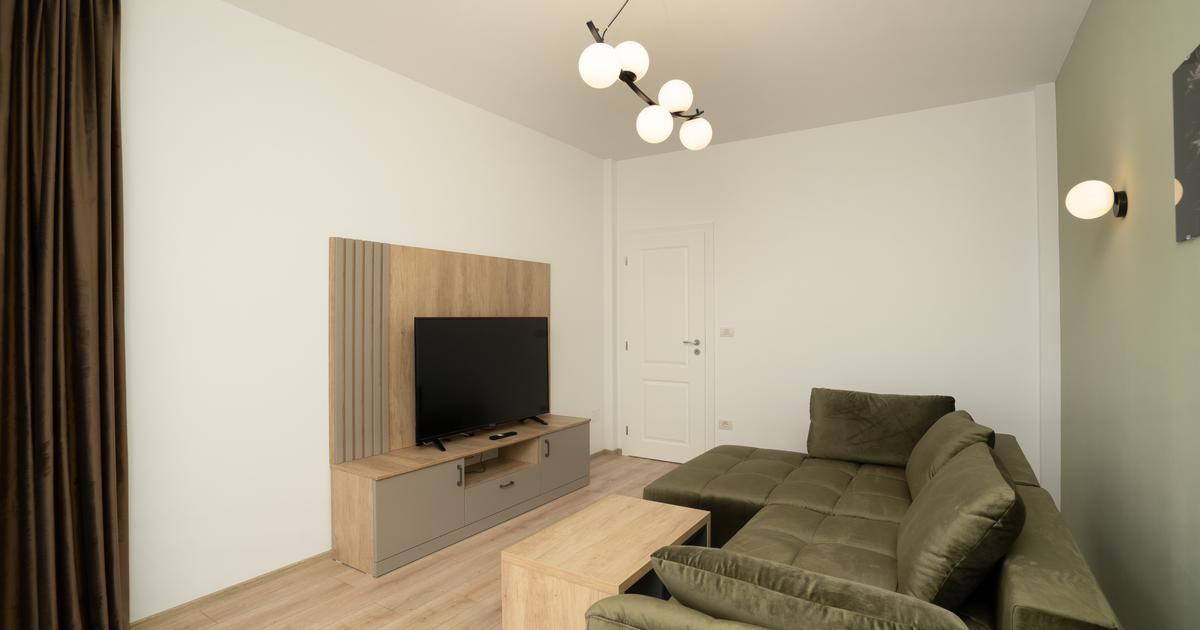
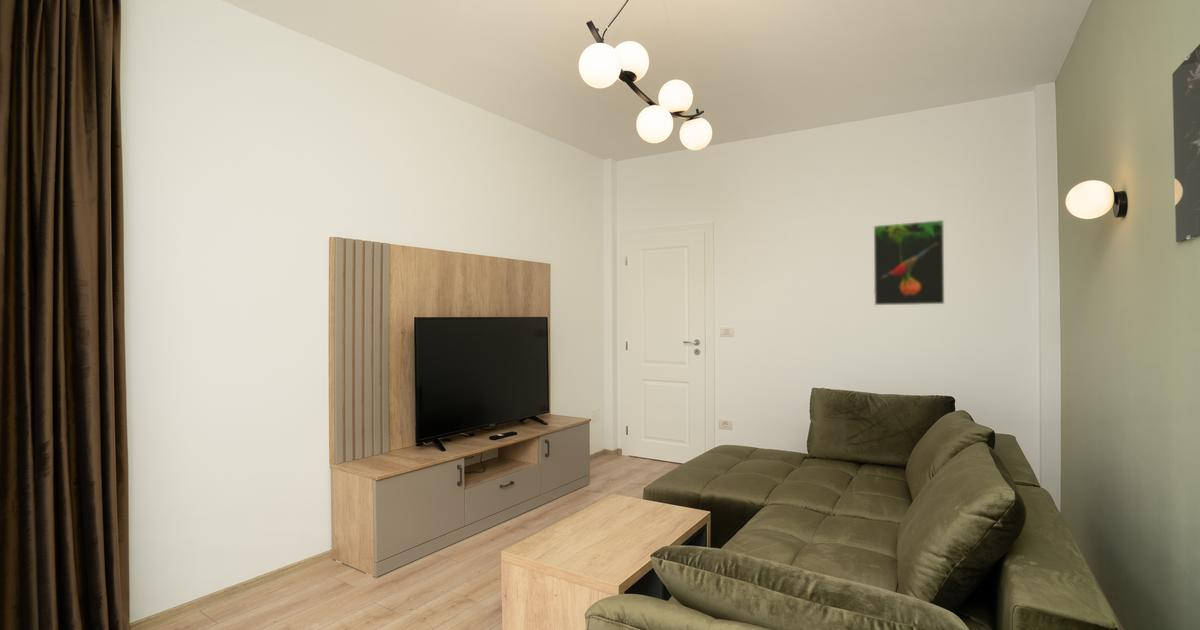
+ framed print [873,219,945,306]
